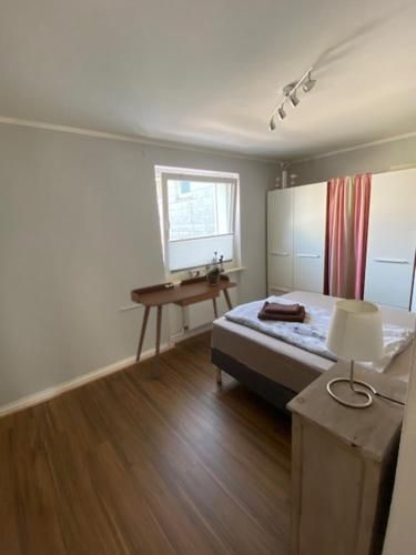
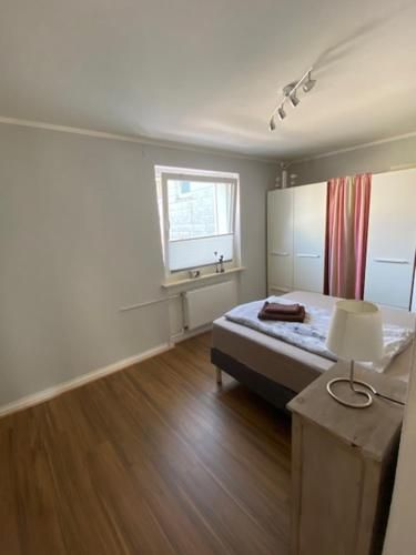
- desk [130,273,239,380]
- potted plant [202,256,223,285]
